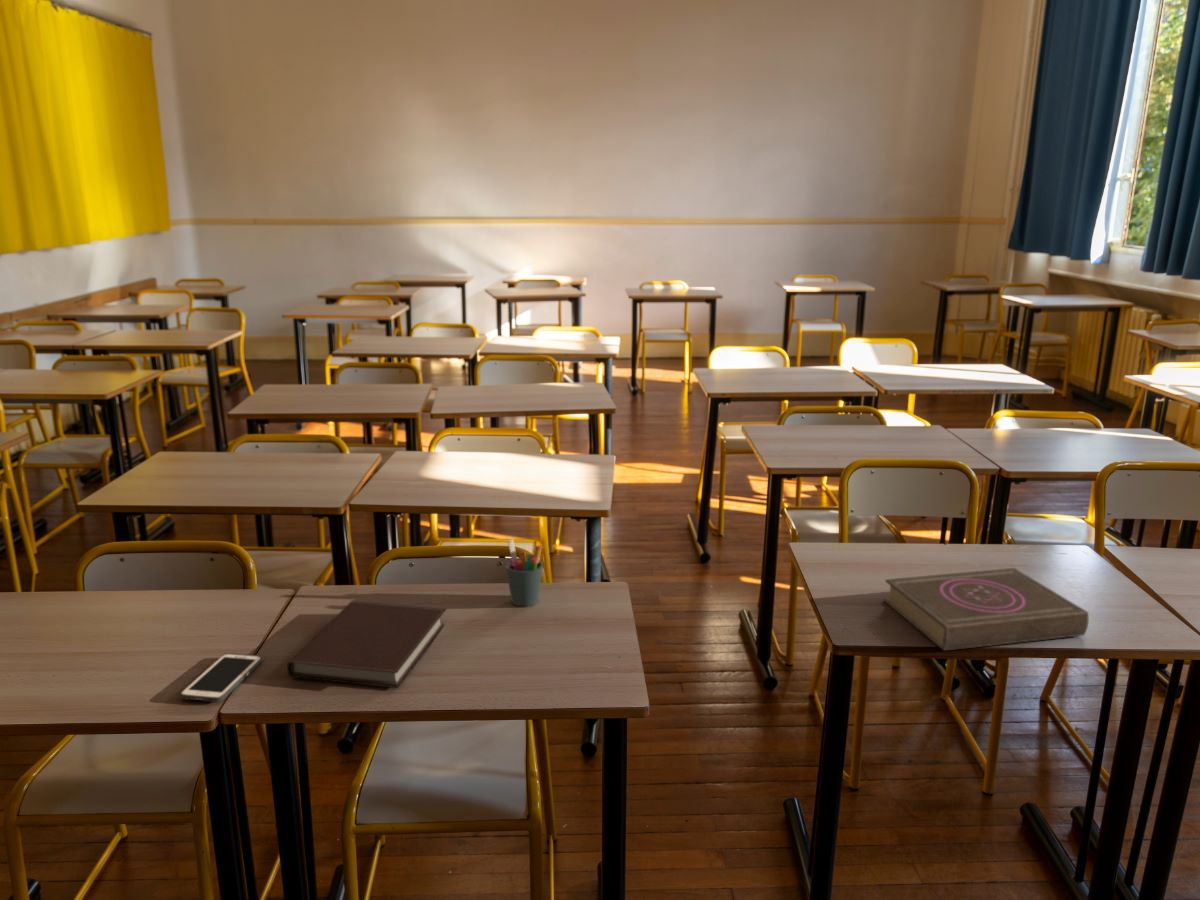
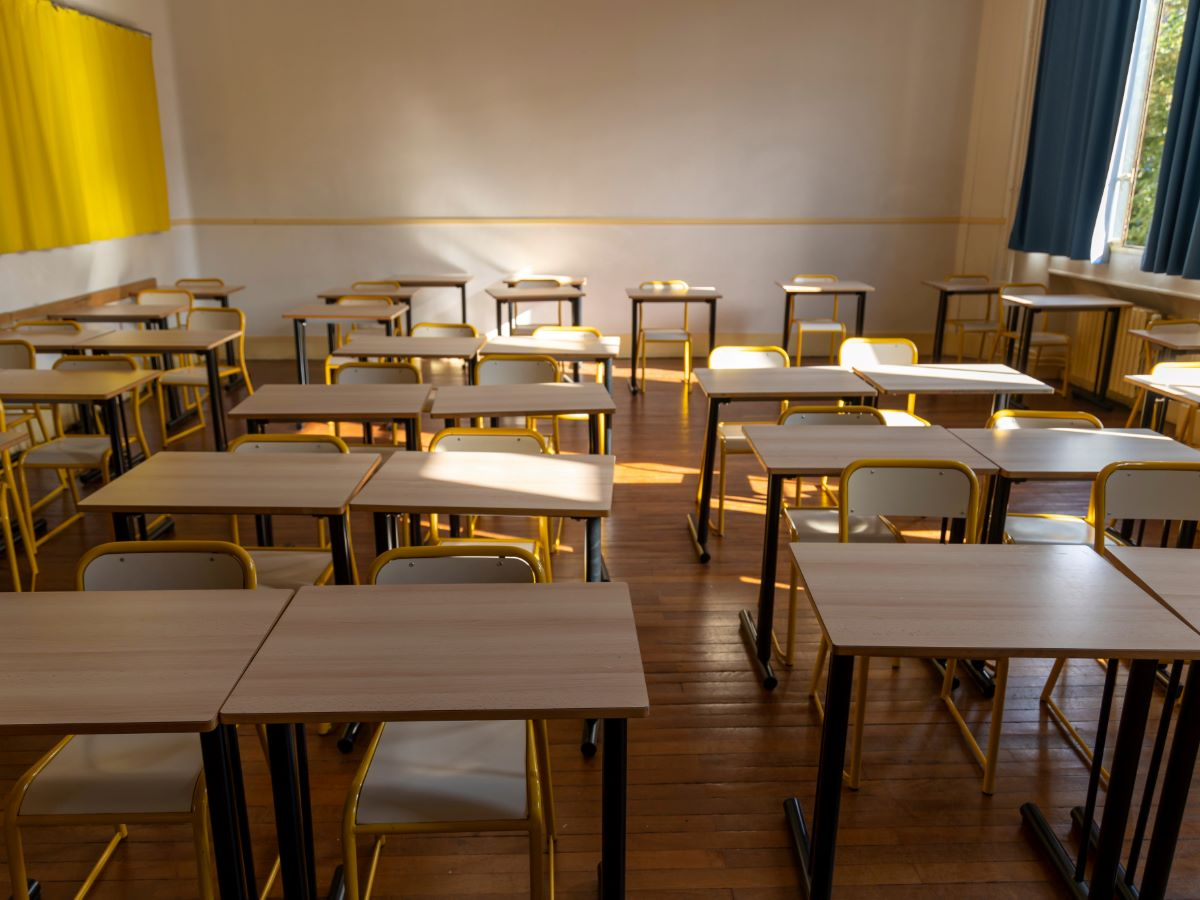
- book [883,567,1090,651]
- notebook [286,600,447,689]
- cell phone [179,652,263,703]
- pen holder [504,538,544,607]
